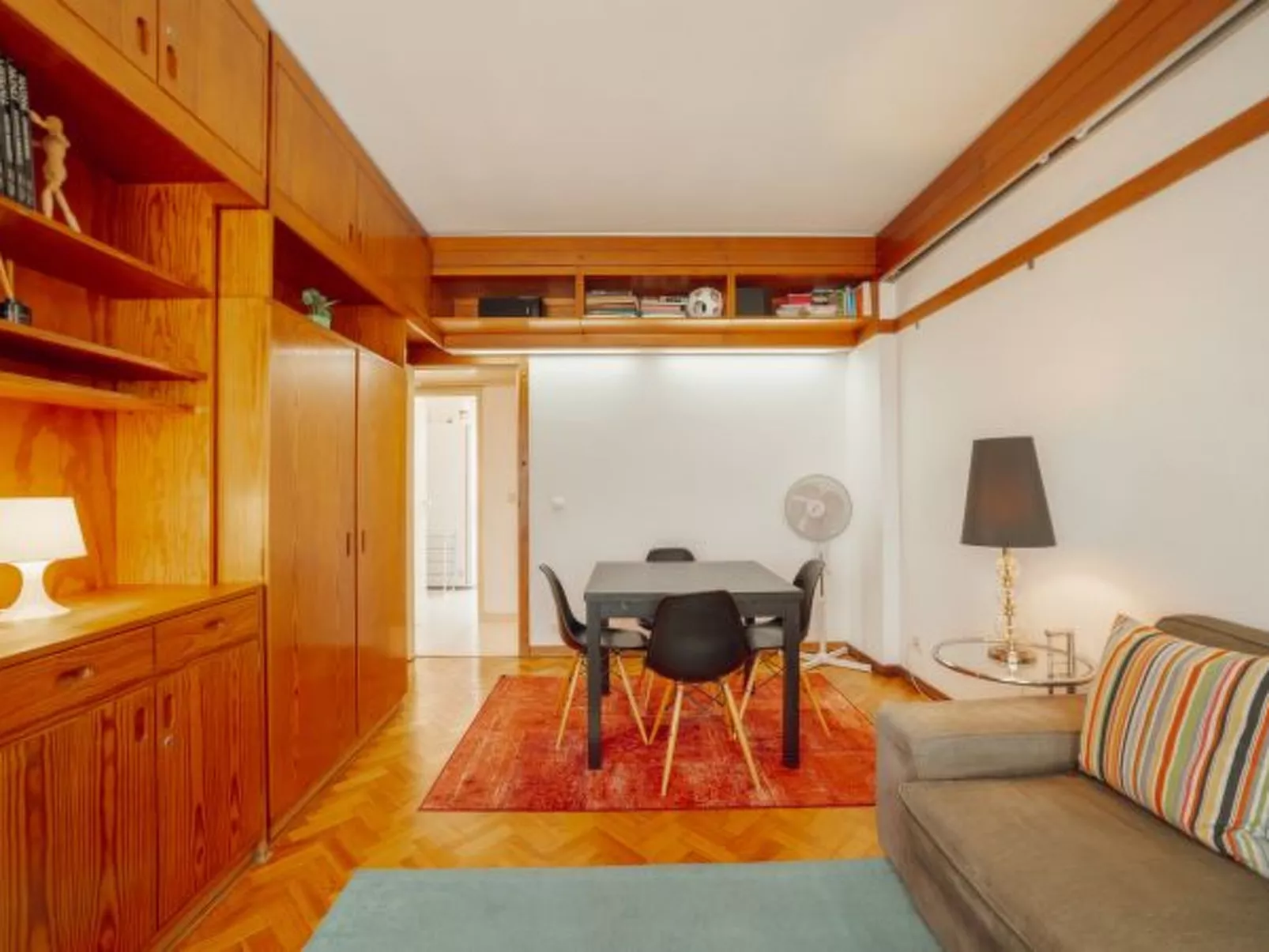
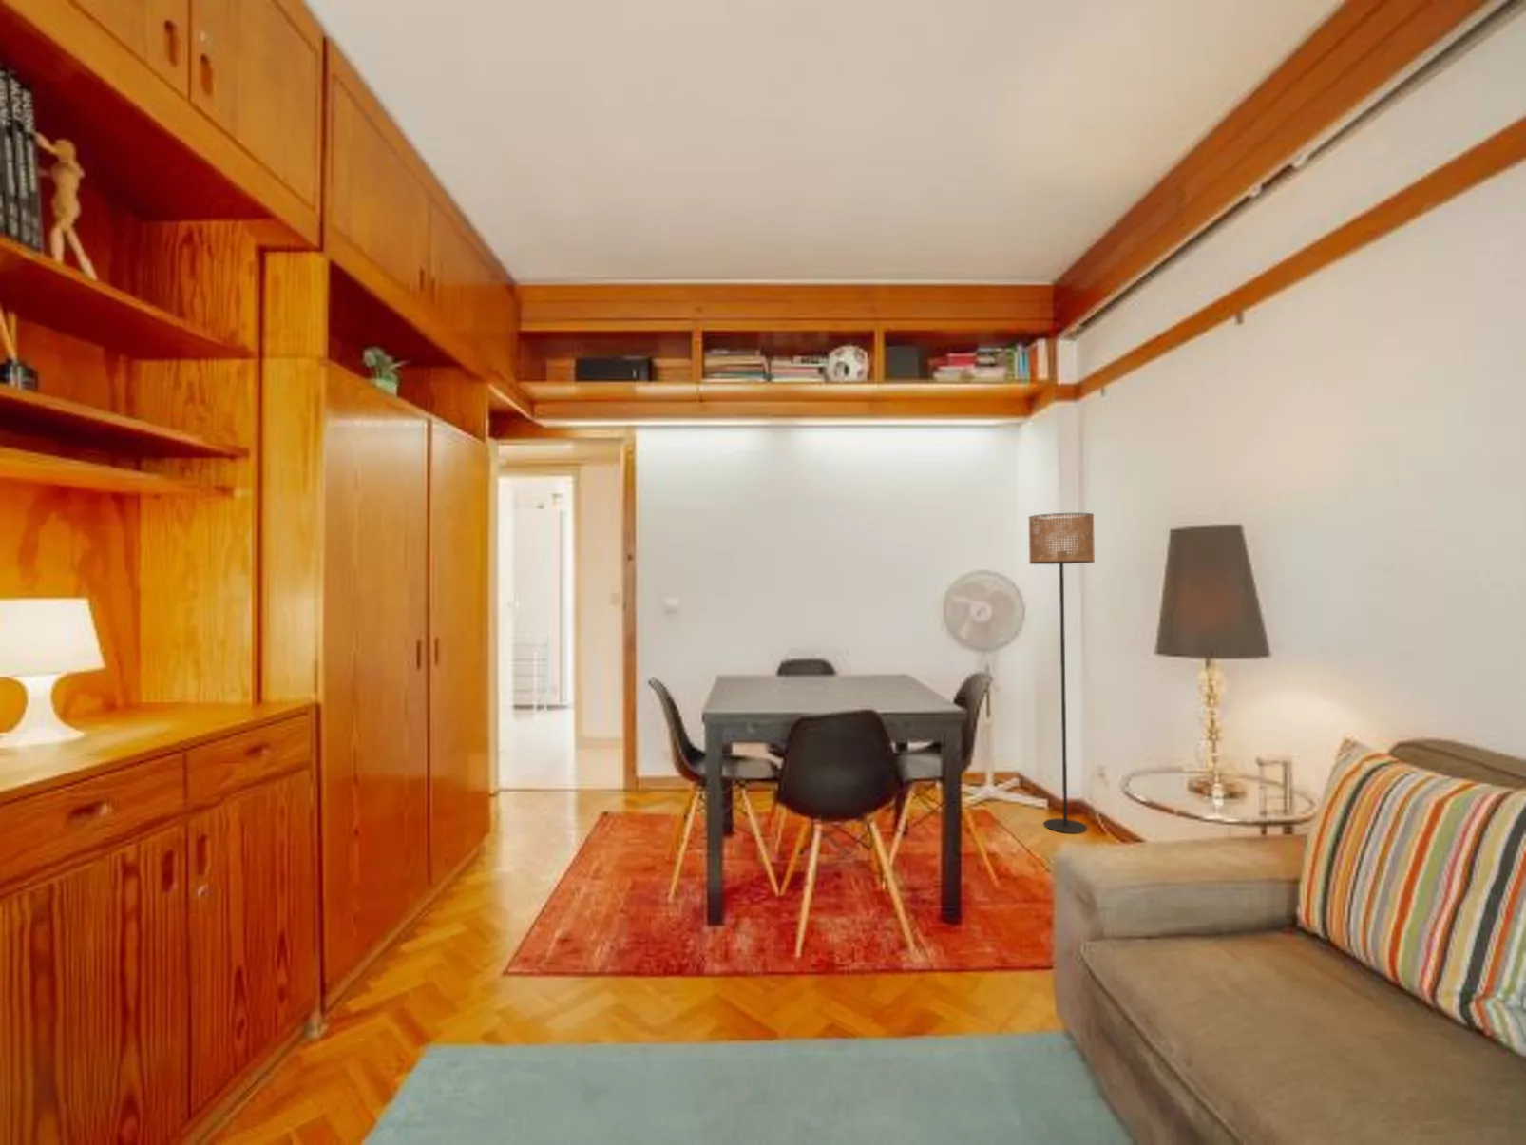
+ floor lamp [1028,512,1095,835]
